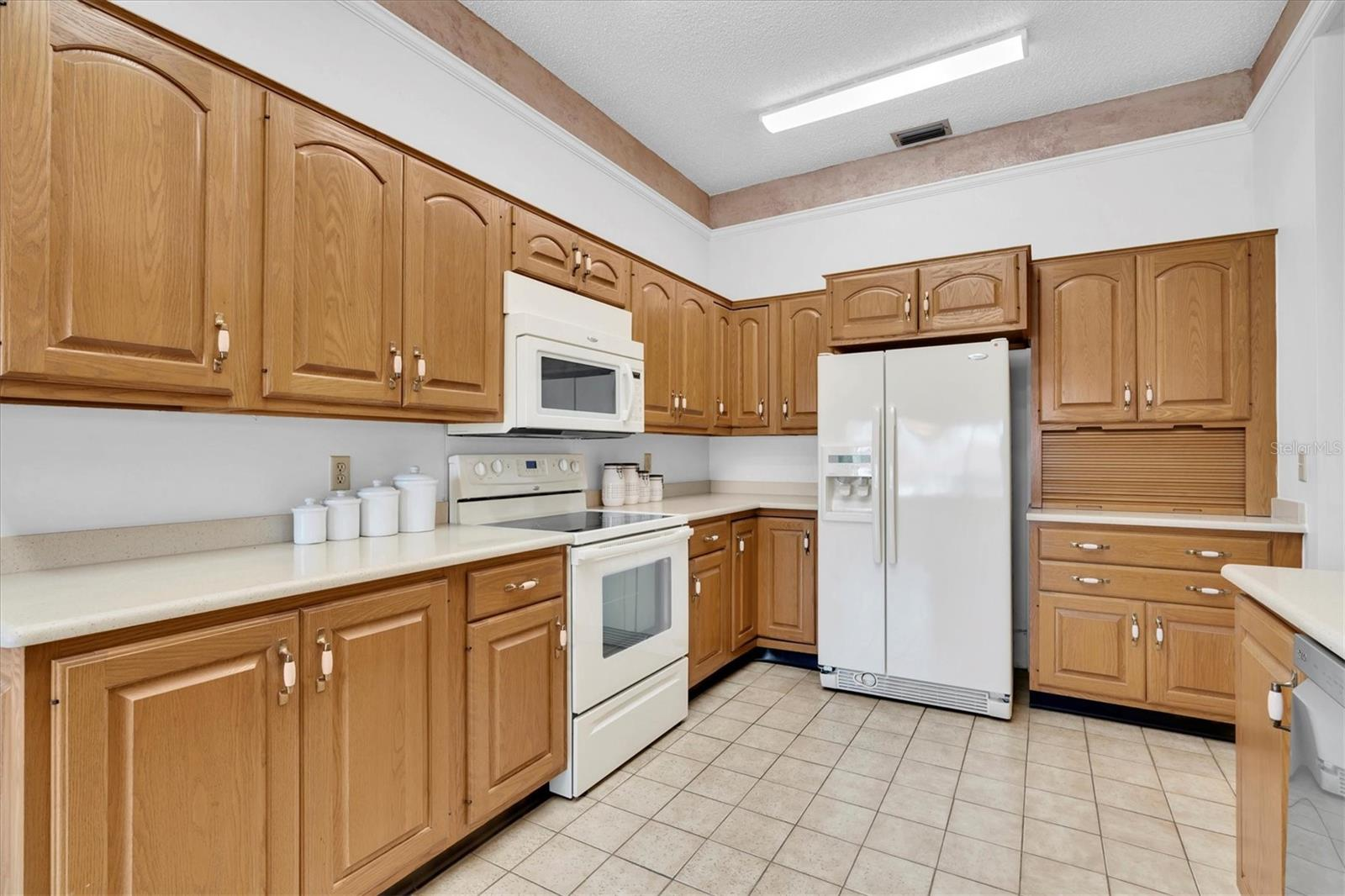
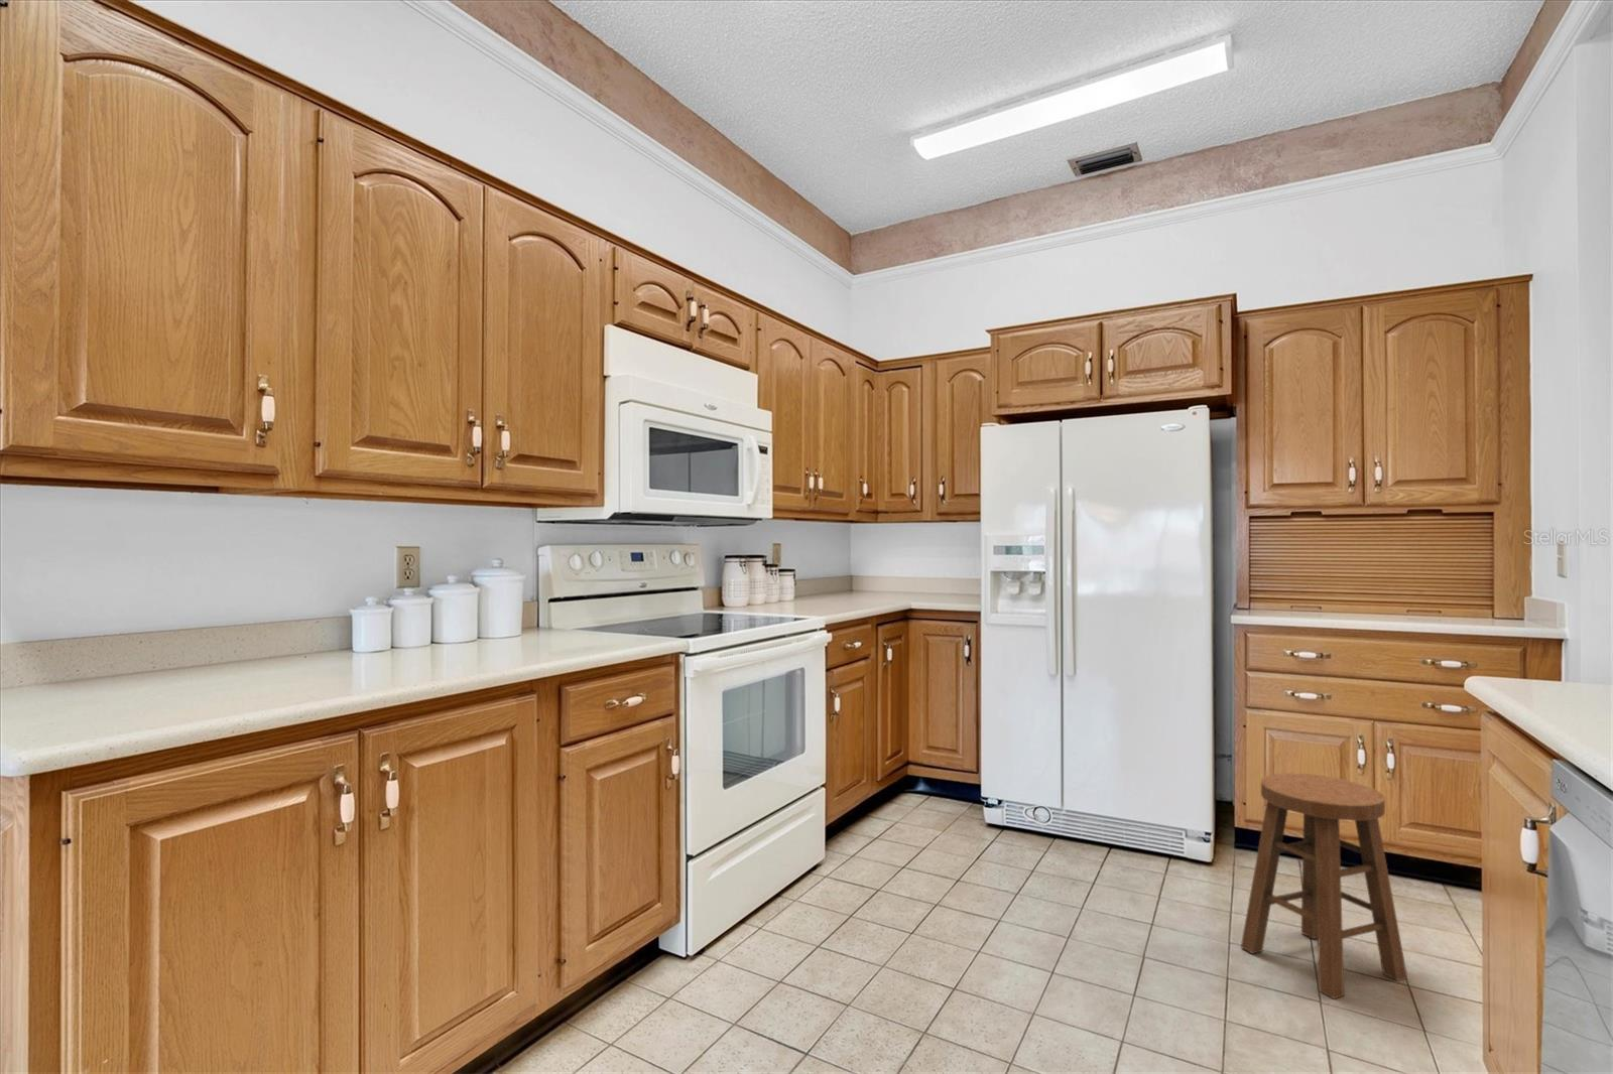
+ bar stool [1240,772,1408,1001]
